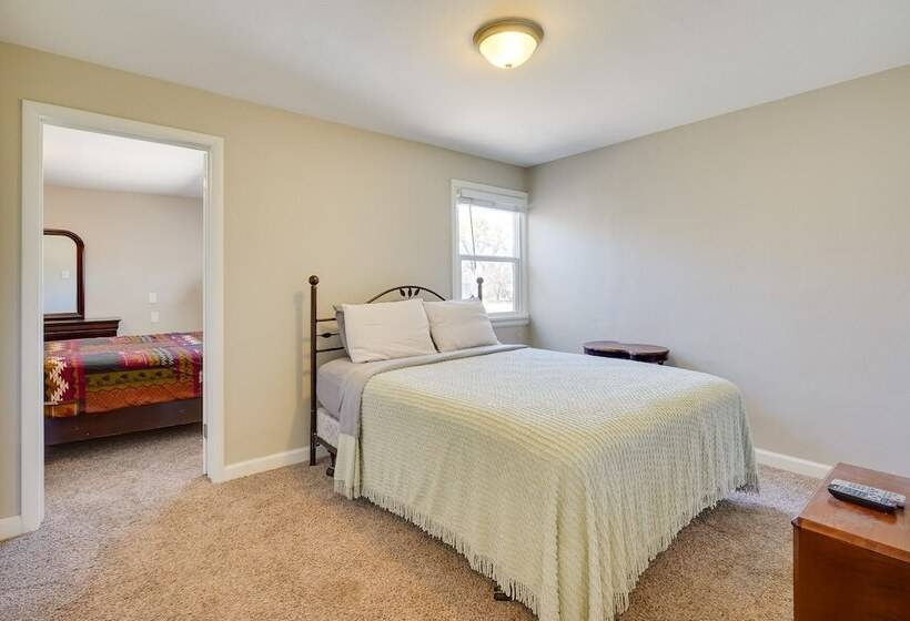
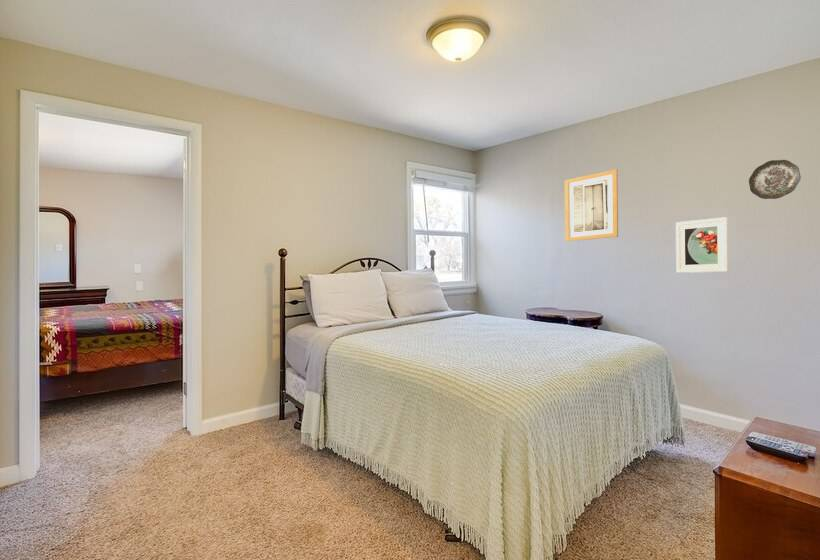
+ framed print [675,216,729,274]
+ wall art [564,168,619,242]
+ decorative plate [748,159,802,200]
